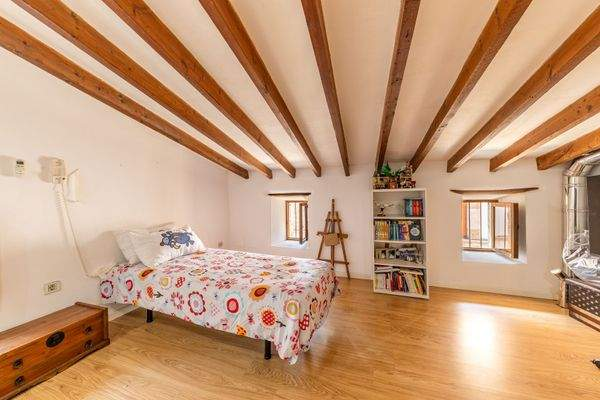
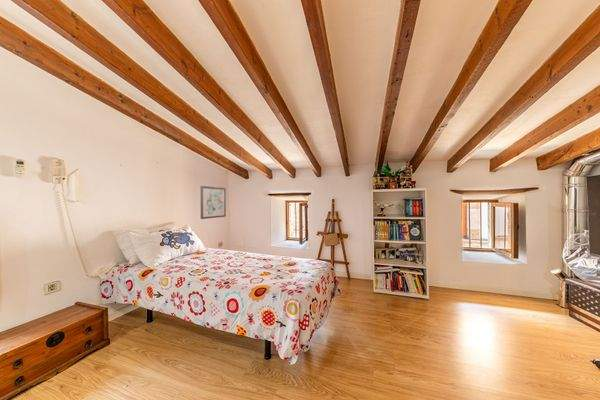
+ wall art [199,185,227,220]
